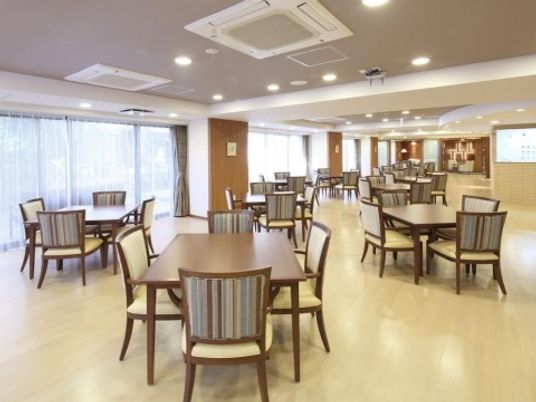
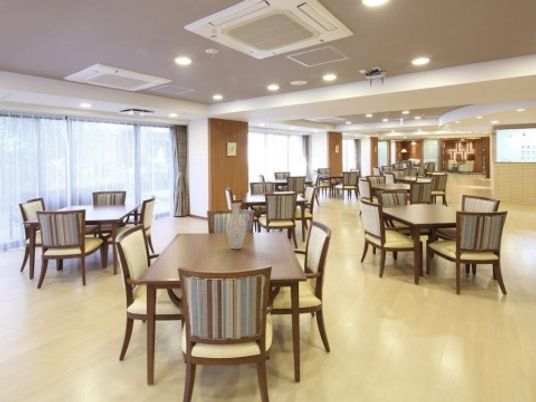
+ vase [225,203,247,250]
